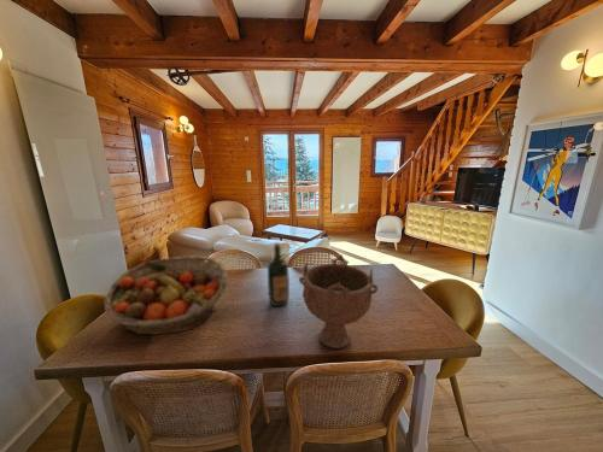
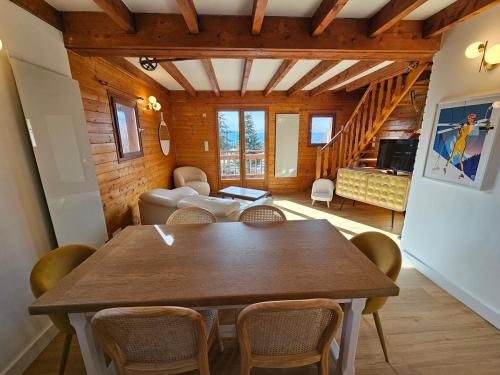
- wine bottle [267,242,291,307]
- fruit basket [103,254,229,336]
- decorative bowl [298,253,379,350]
